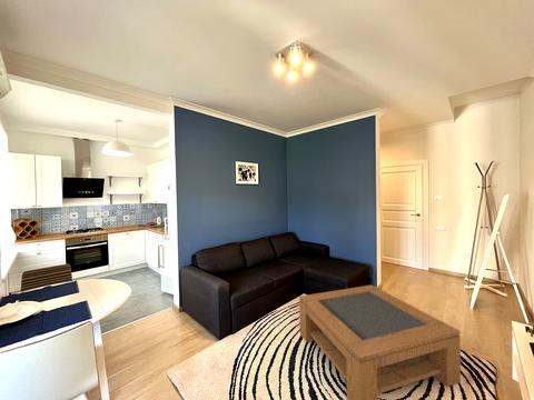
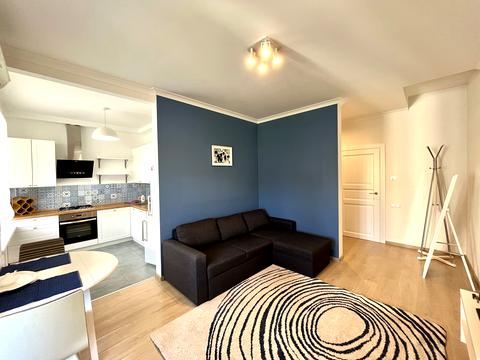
- coffee table [298,284,462,400]
